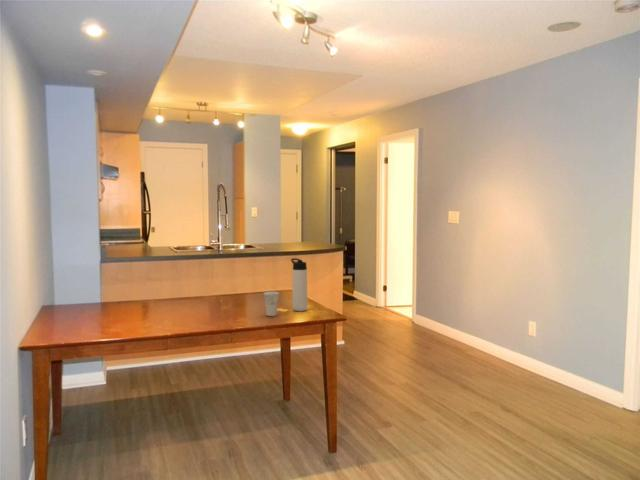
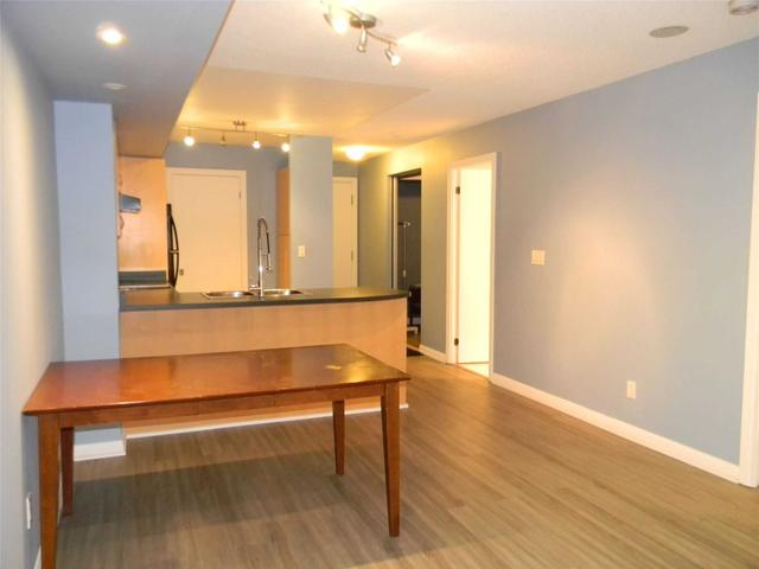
- thermos bottle [290,257,308,312]
- cup [262,291,280,317]
